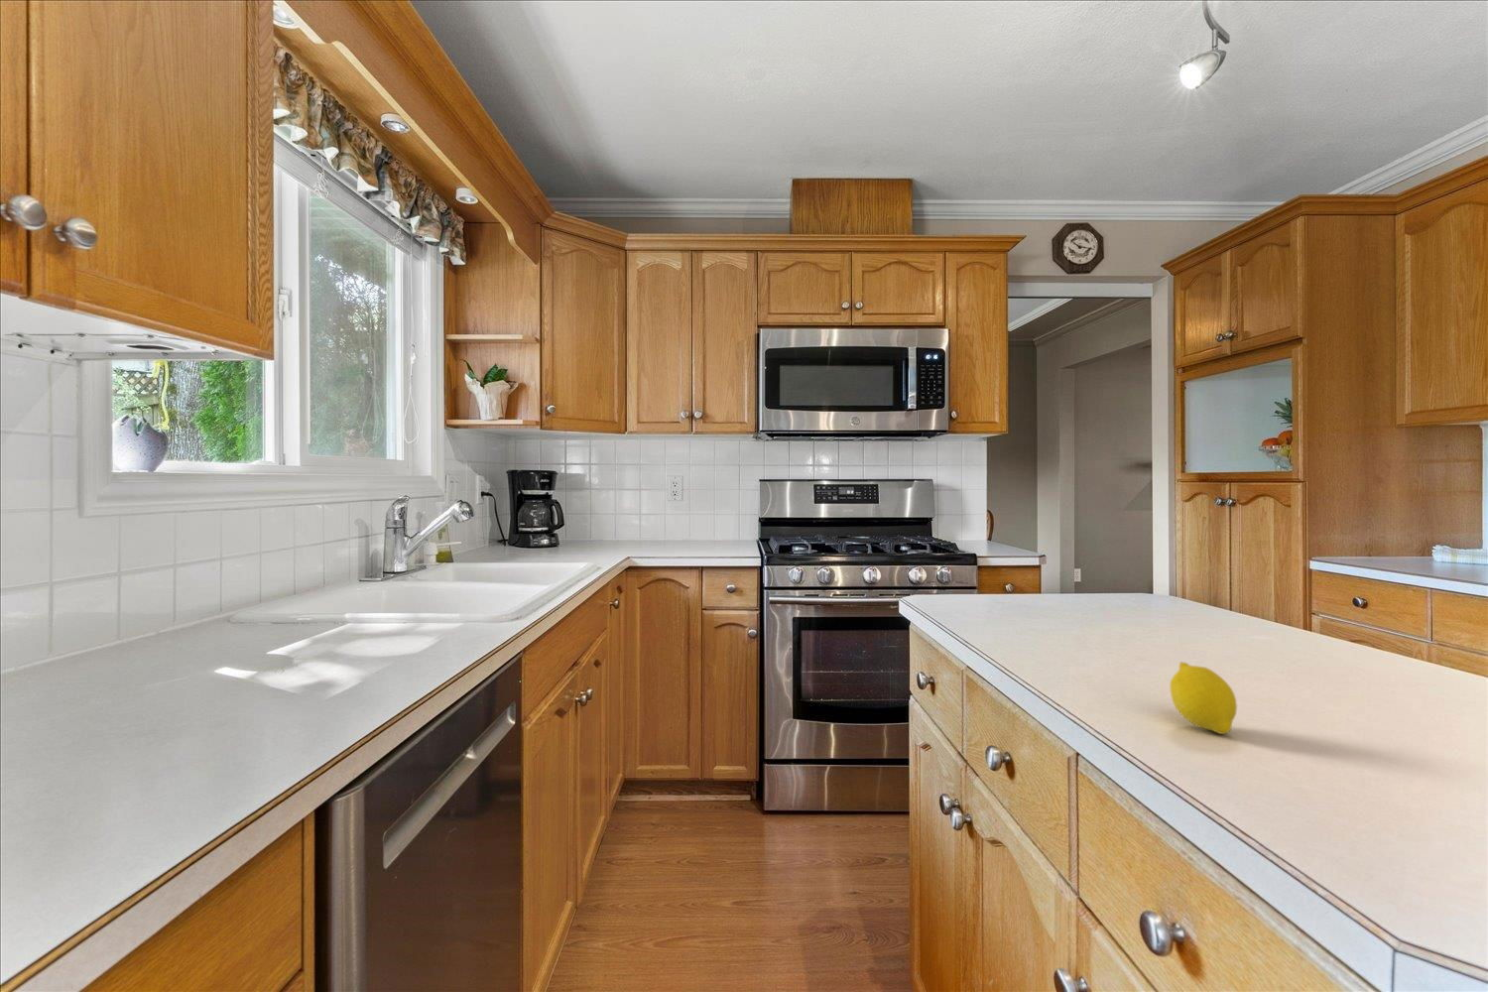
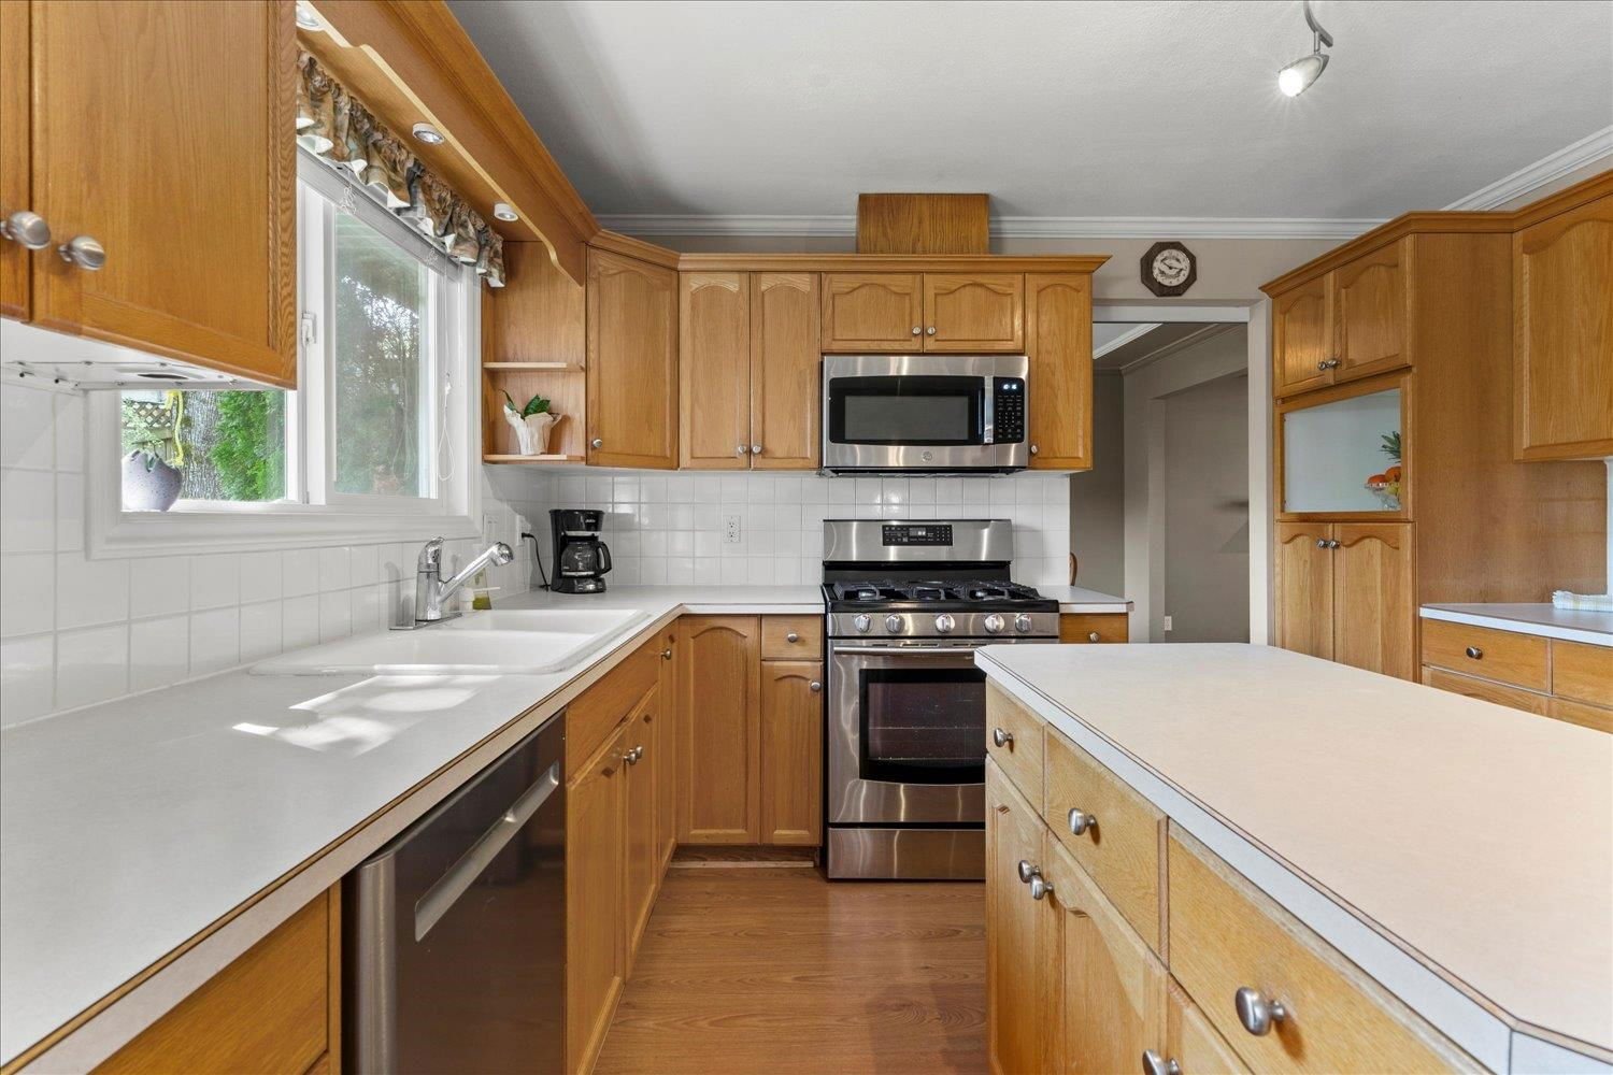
- fruit [1169,661,1238,735]
